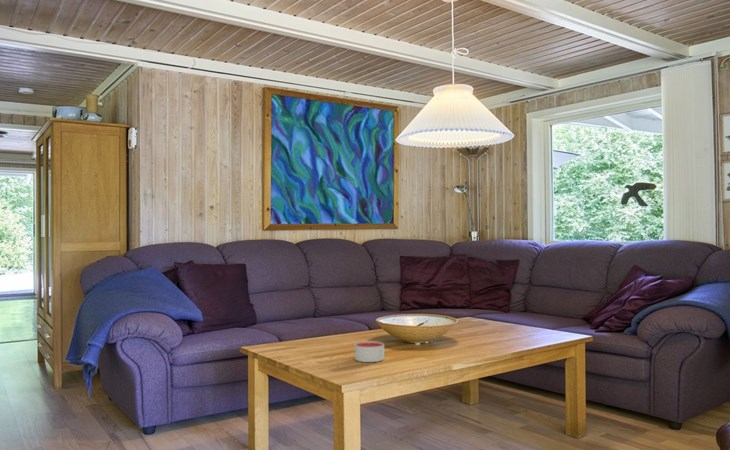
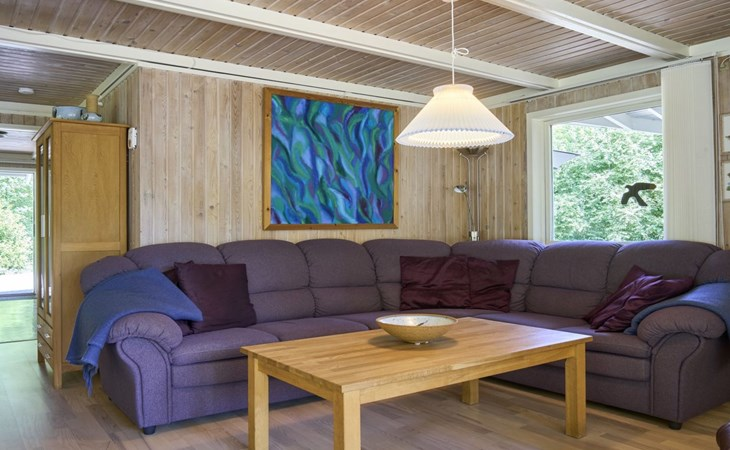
- candle [354,340,385,363]
